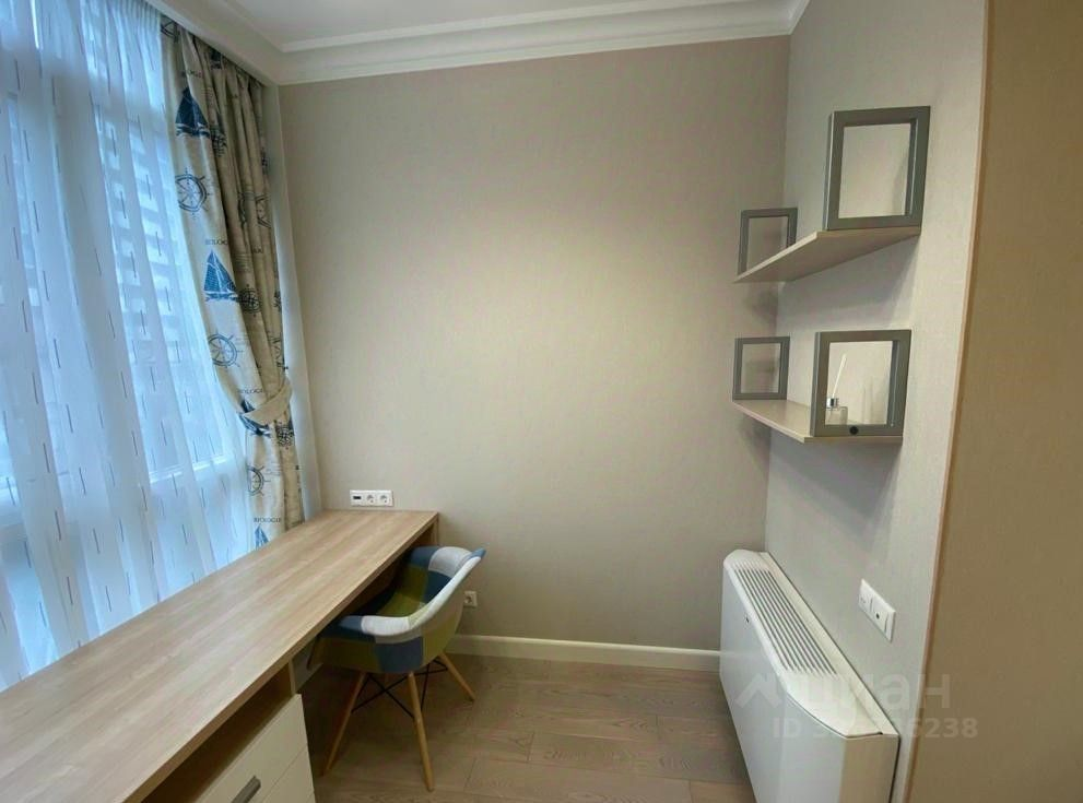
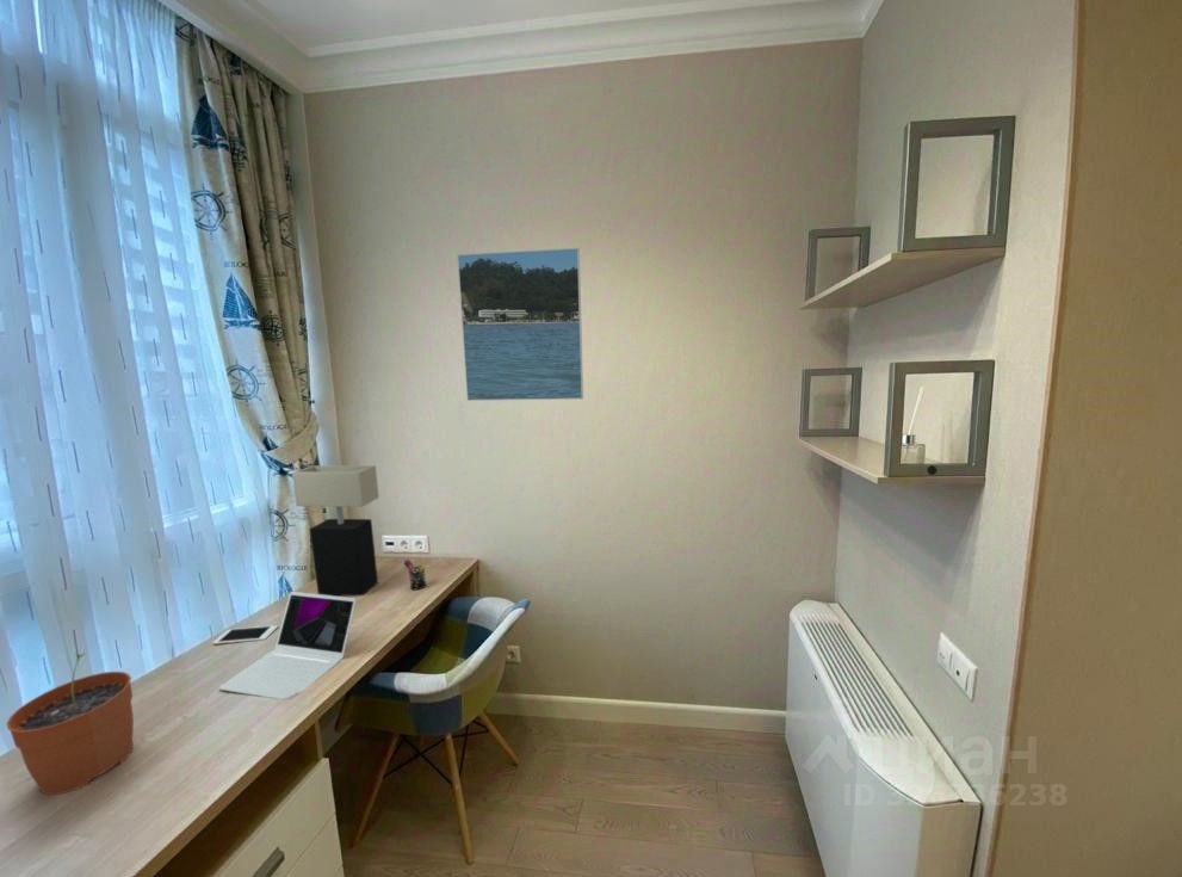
+ cell phone [211,624,279,646]
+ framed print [456,247,584,402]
+ pen holder [402,557,428,591]
+ plant pot [6,651,135,796]
+ laptop [217,591,357,700]
+ table lamp [291,464,380,597]
